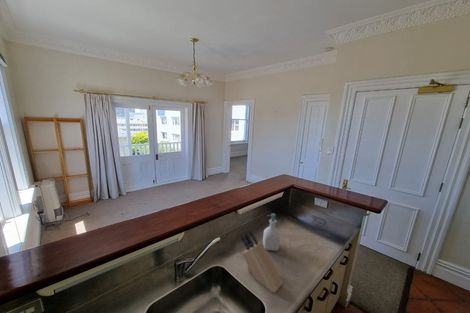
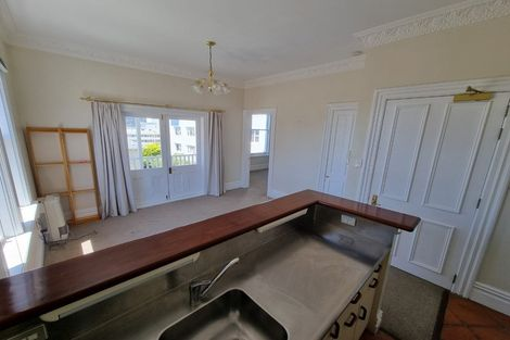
- soap bottle [262,213,281,252]
- knife block [240,228,284,294]
